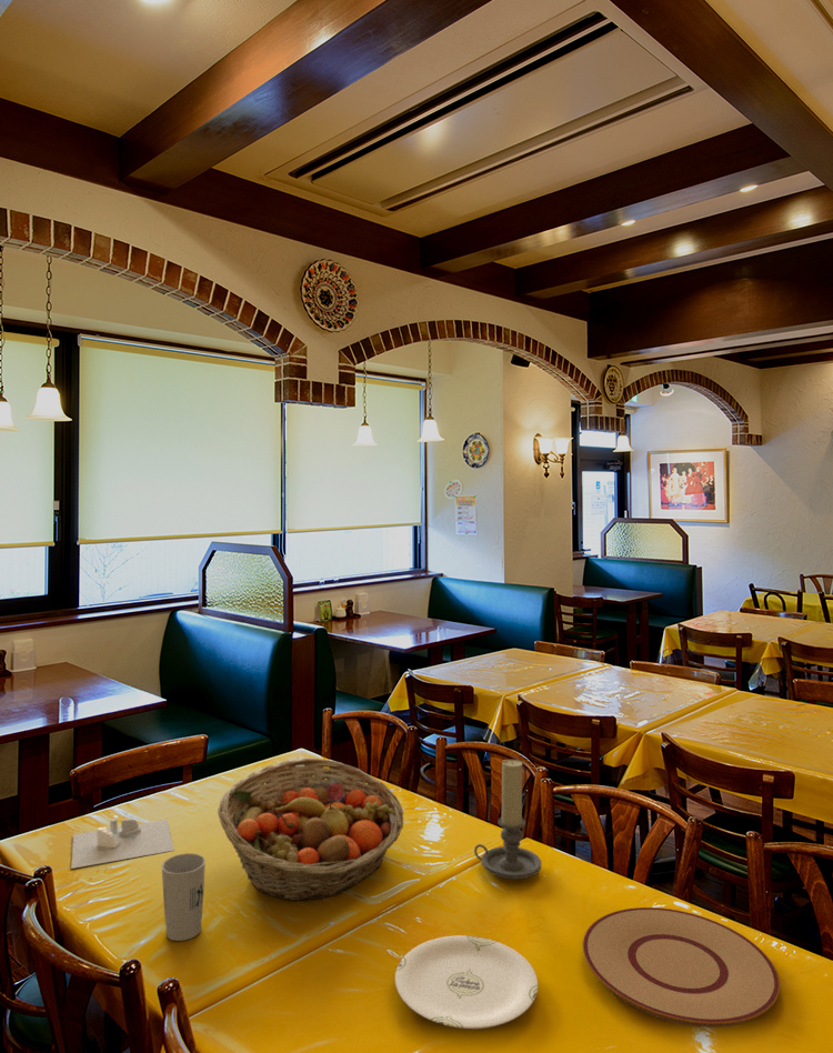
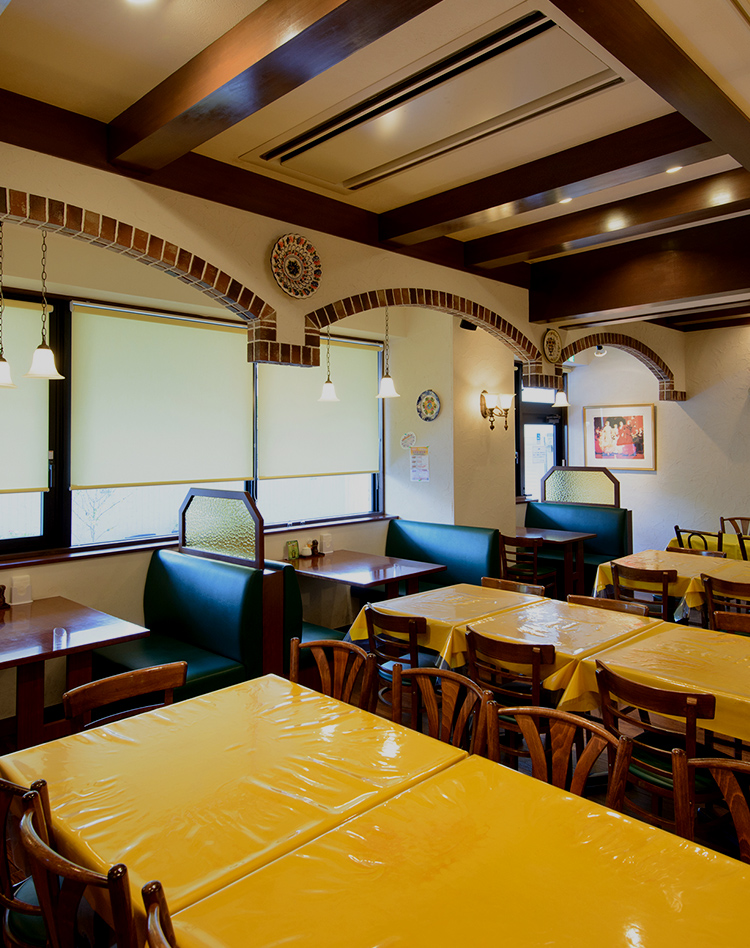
- fruit basket [217,756,404,902]
- plate [394,934,539,1030]
- cup [160,852,207,942]
- candle holder [473,759,542,880]
- plate [582,906,781,1029]
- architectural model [70,818,175,870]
